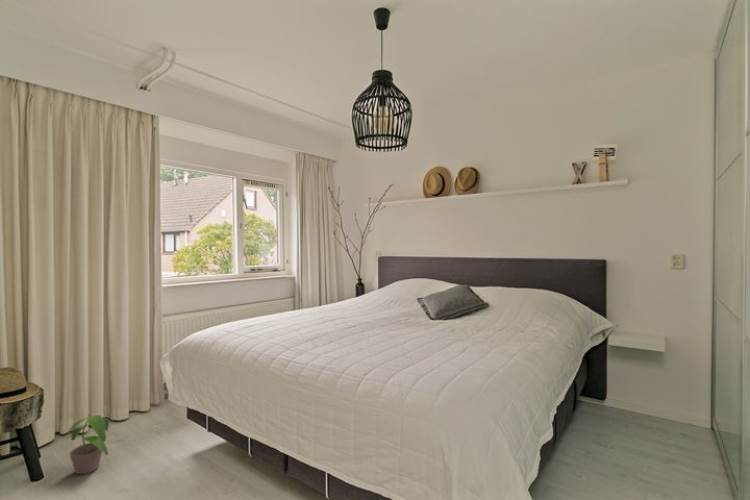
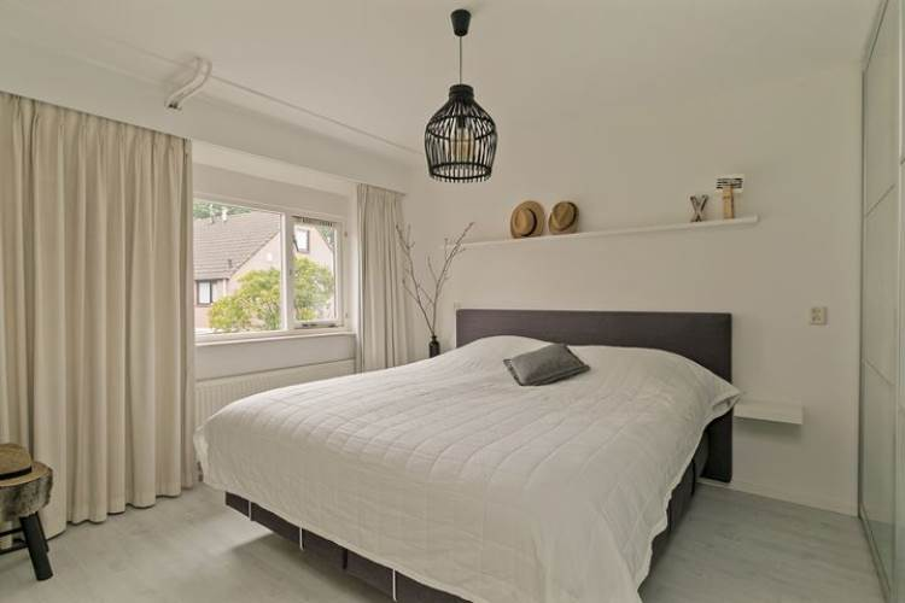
- potted plant [64,414,110,475]
